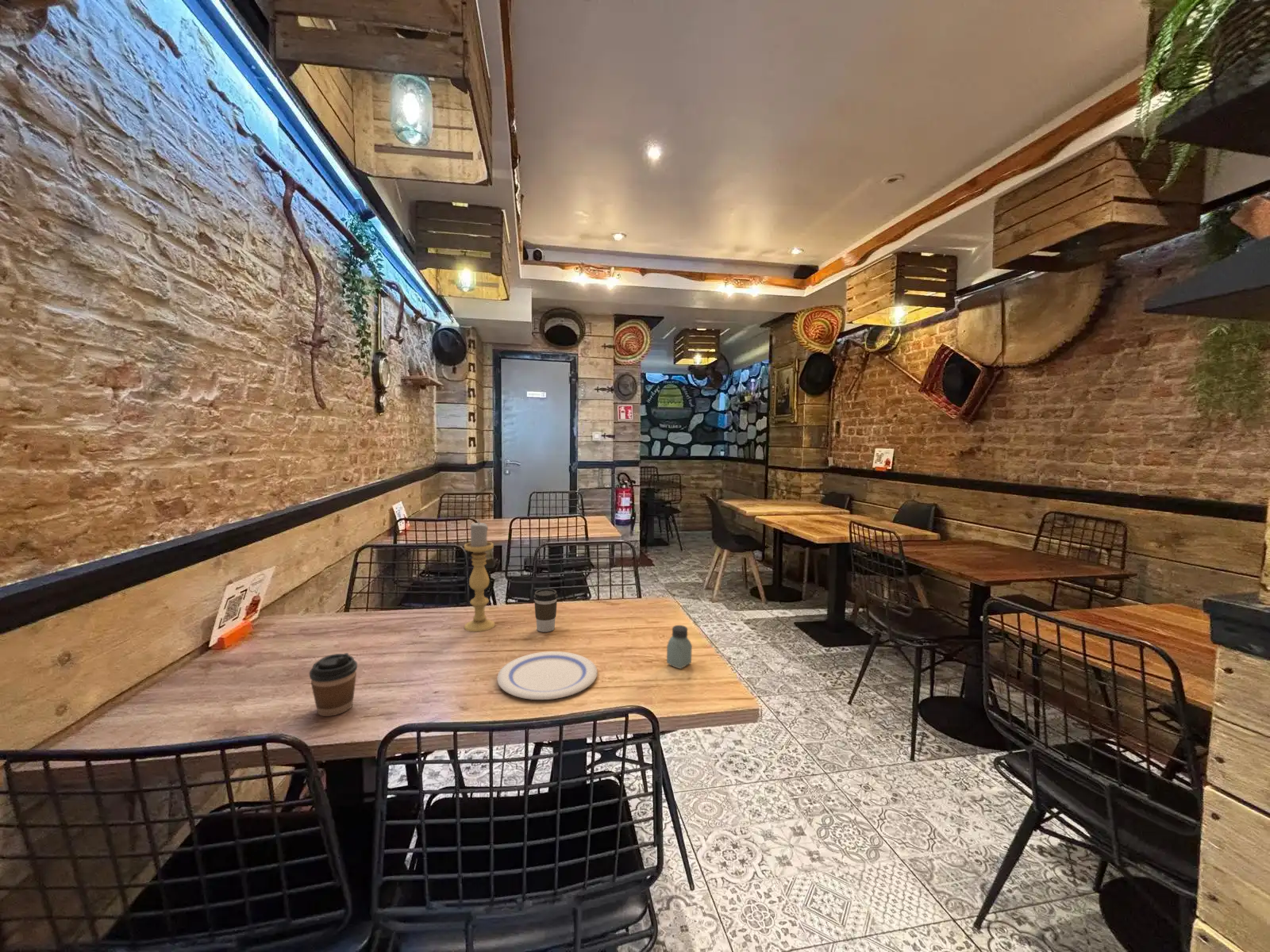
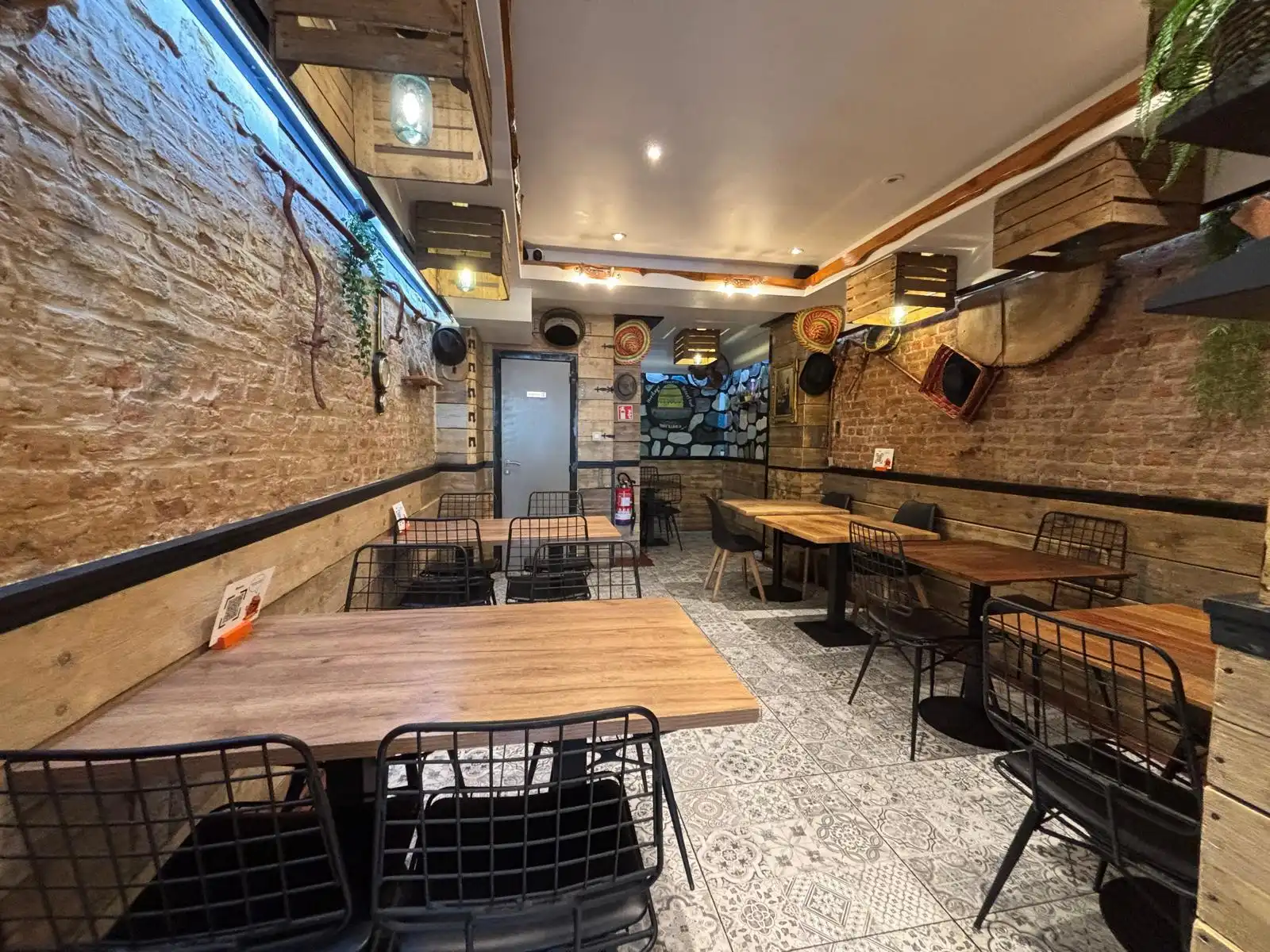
- plate [496,651,598,701]
- candle holder [464,520,496,633]
- coffee cup [309,652,358,717]
- saltshaker [666,624,693,670]
- coffee cup [533,588,559,633]
